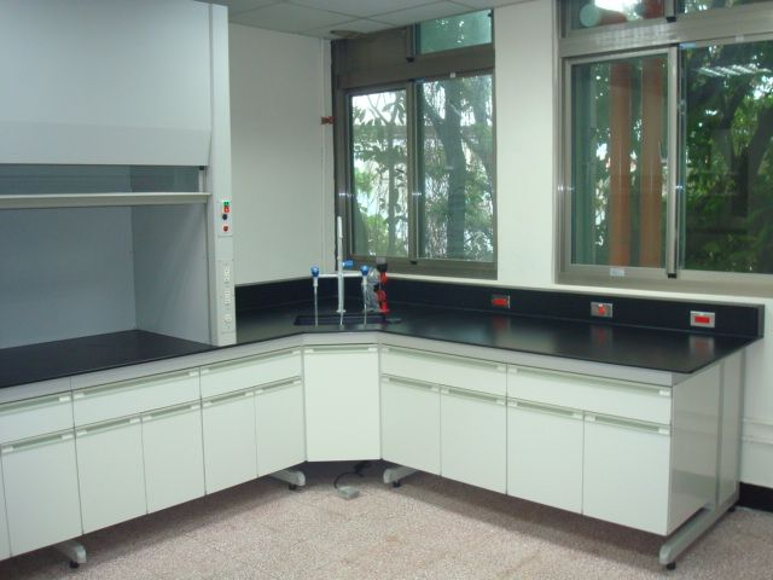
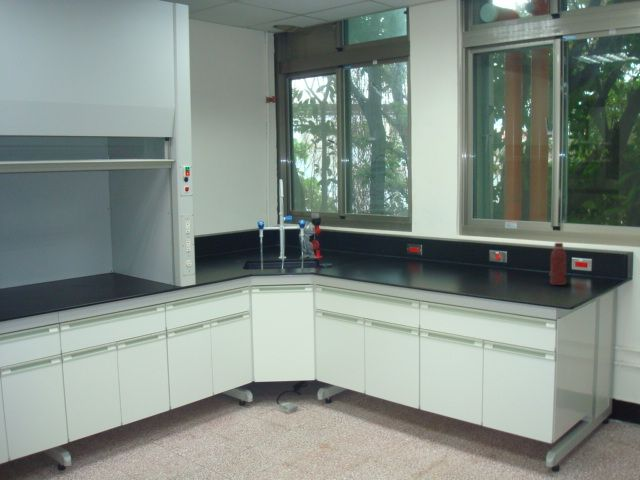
+ beverage bottle [548,242,568,286]
